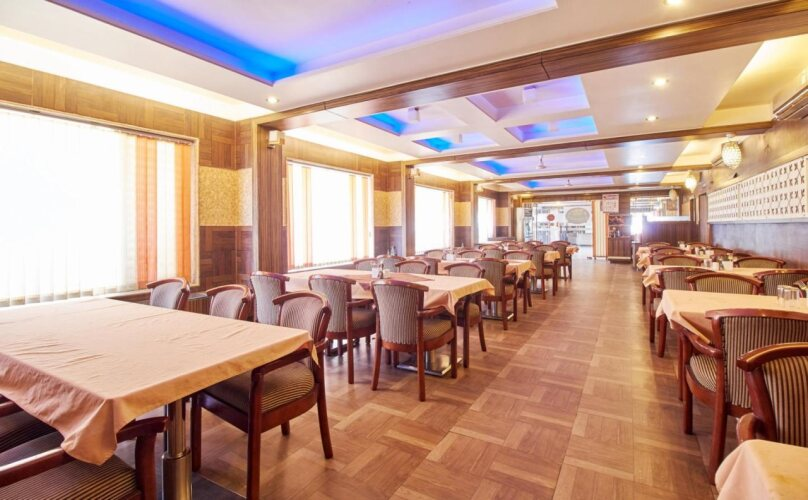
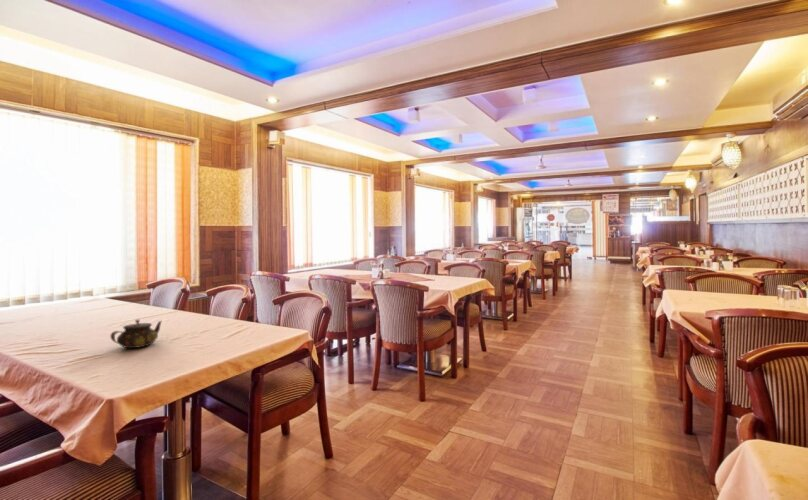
+ teapot [109,319,162,349]
